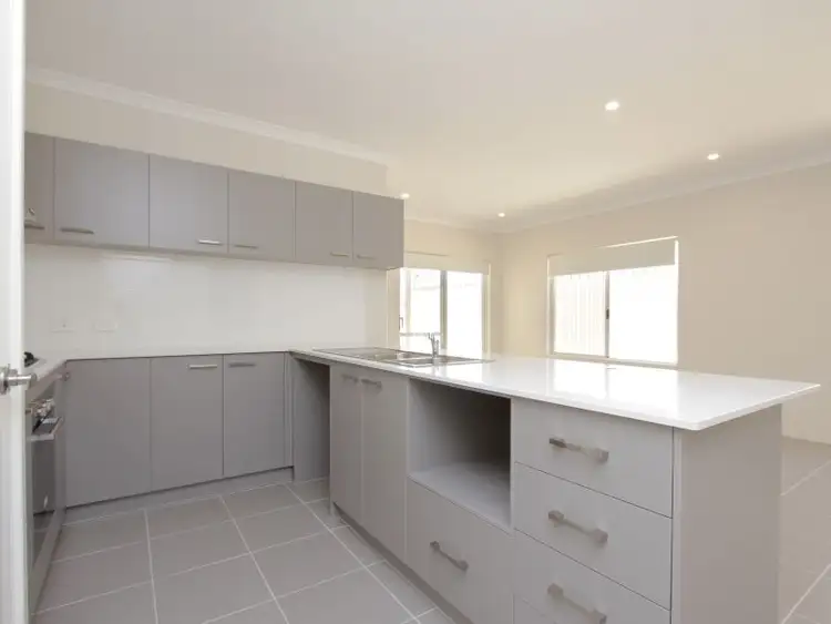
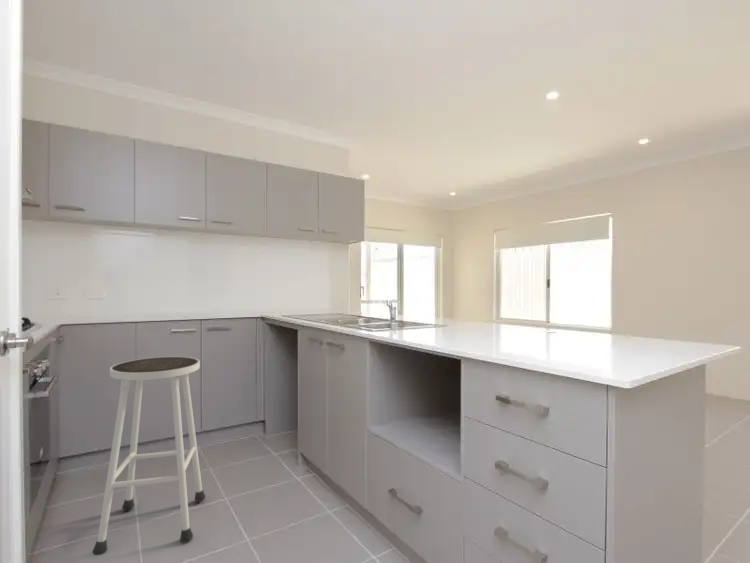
+ stool [91,356,206,556]
